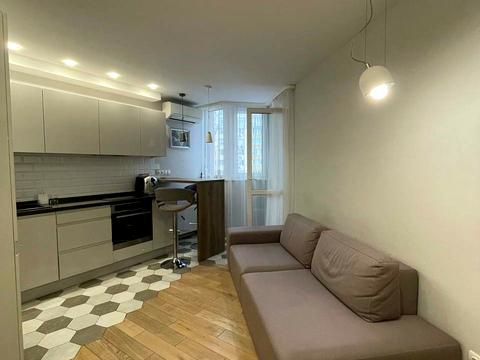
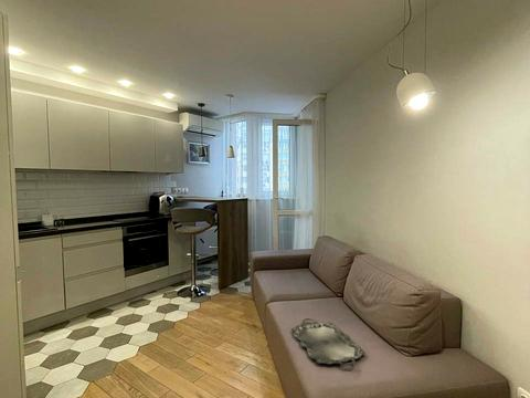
+ serving tray [290,317,365,367]
